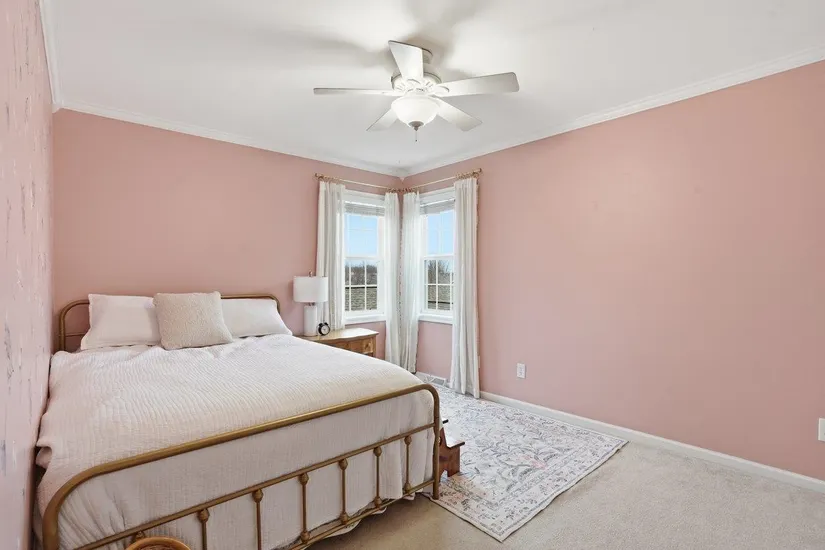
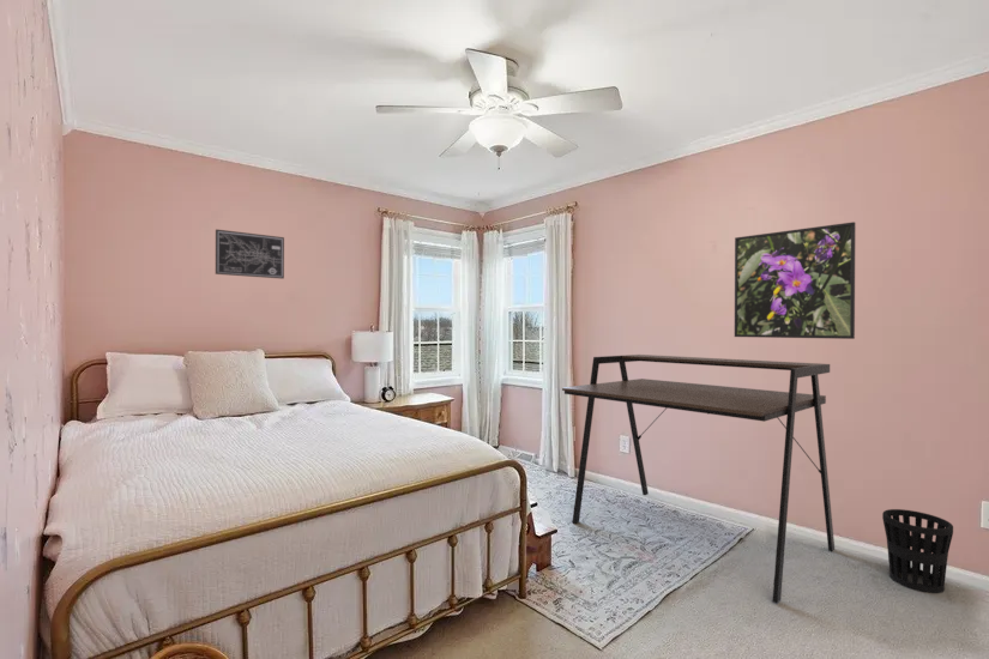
+ wall art [215,228,285,280]
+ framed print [734,220,857,340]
+ desk [561,353,836,604]
+ wastebasket [881,508,954,594]
